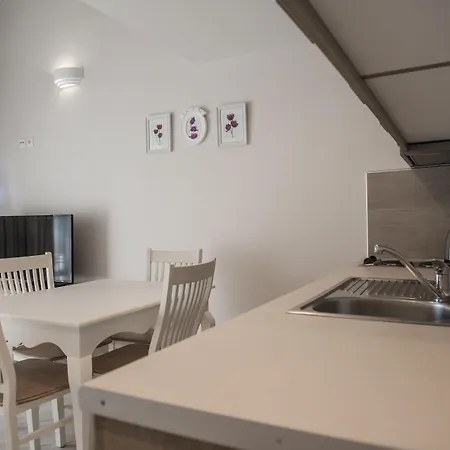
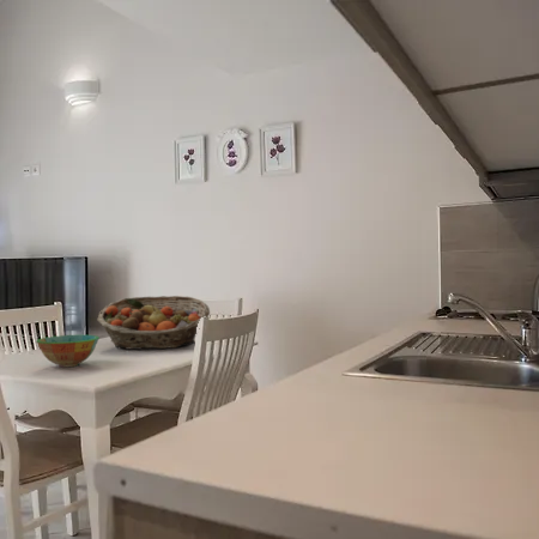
+ fruit basket [96,295,211,351]
+ bowl [35,334,101,368]
